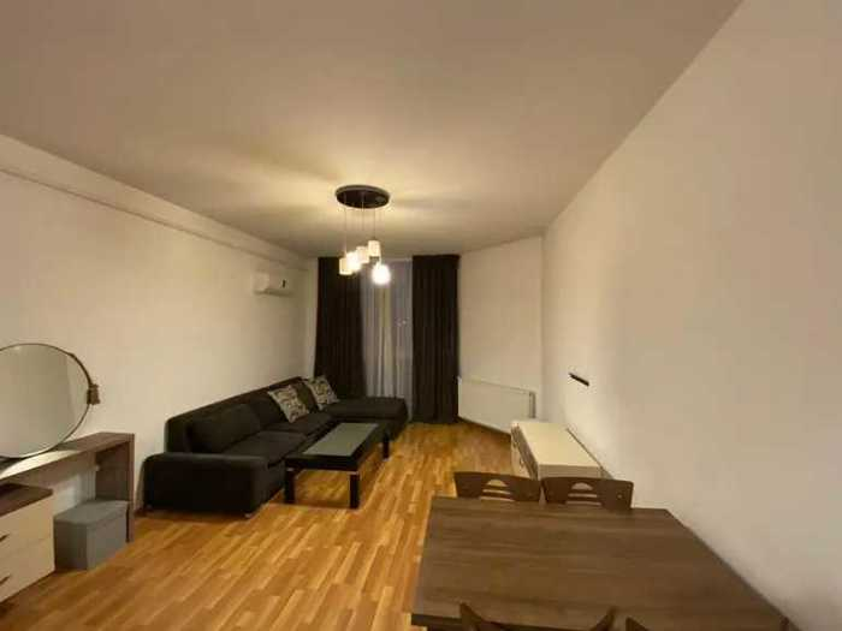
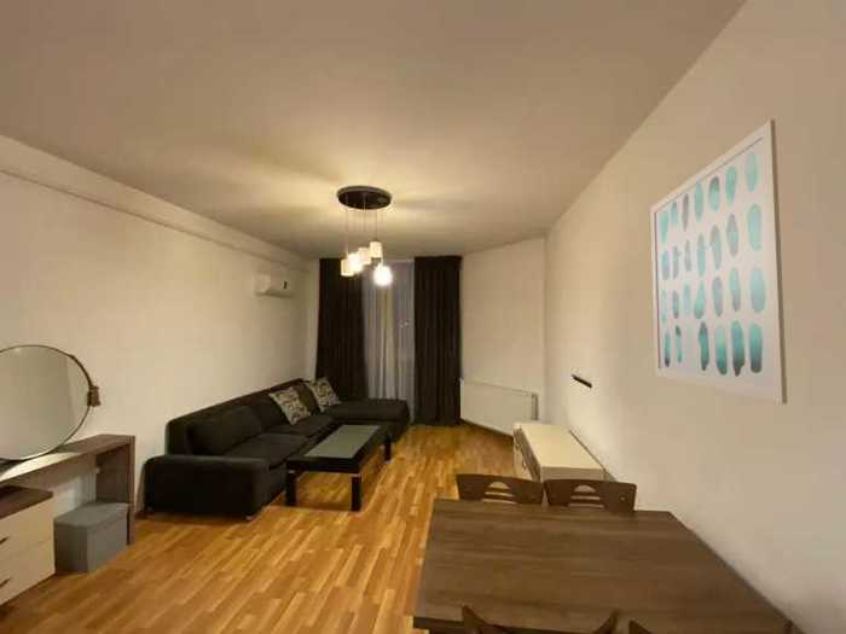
+ wall art [650,118,788,405]
